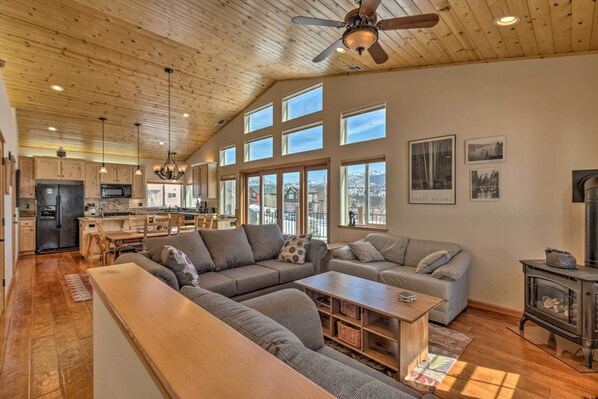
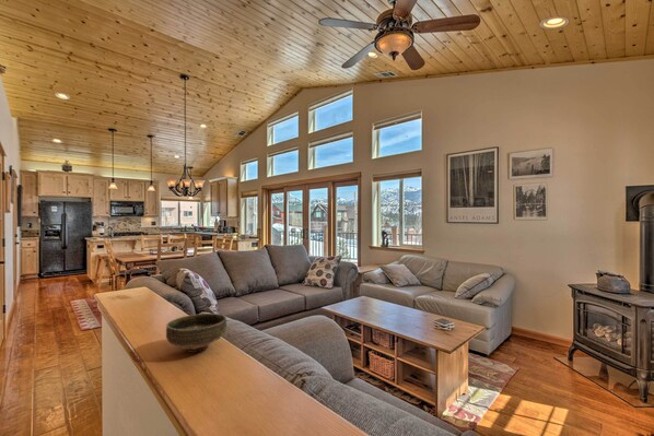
+ bowl [165,313,227,354]
